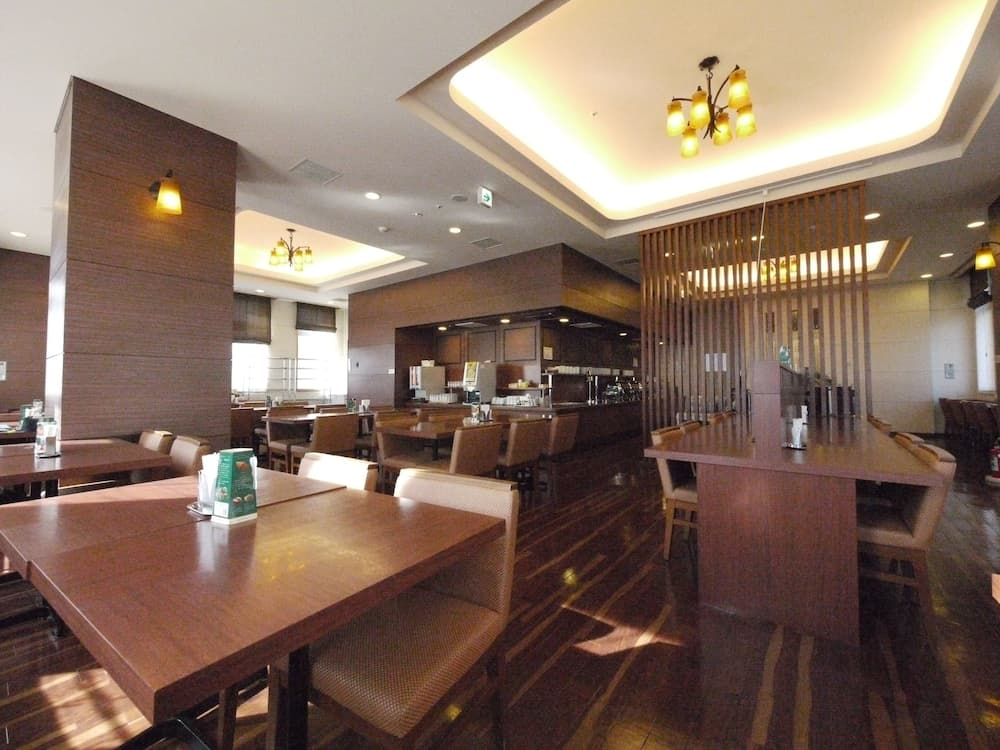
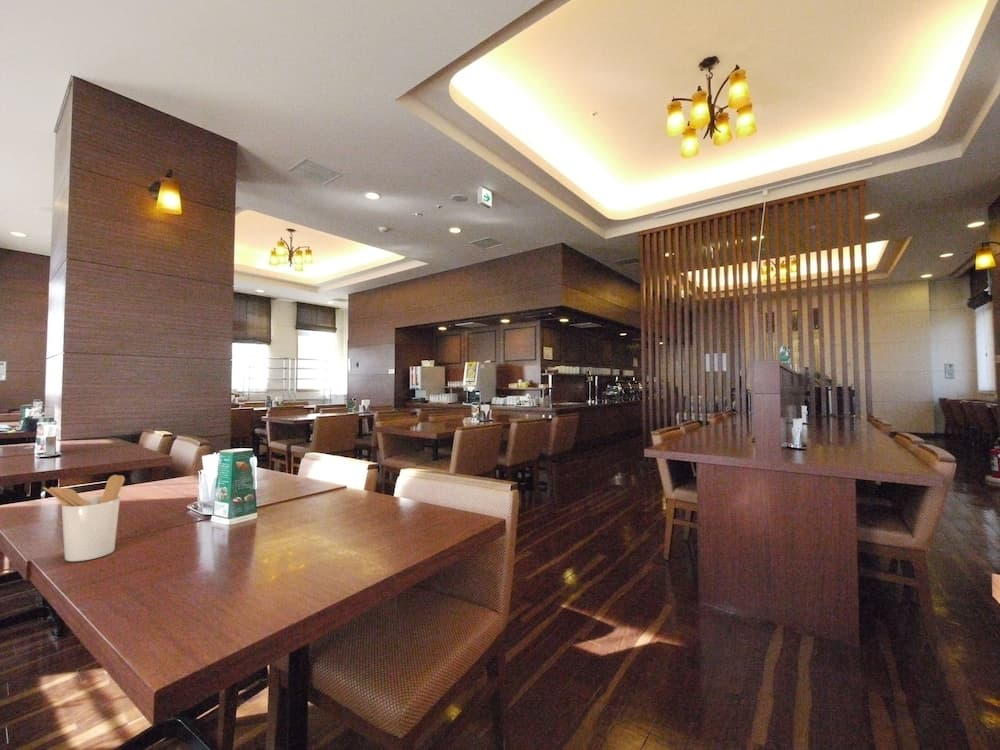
+ utensil holder [42,474,126,562]
